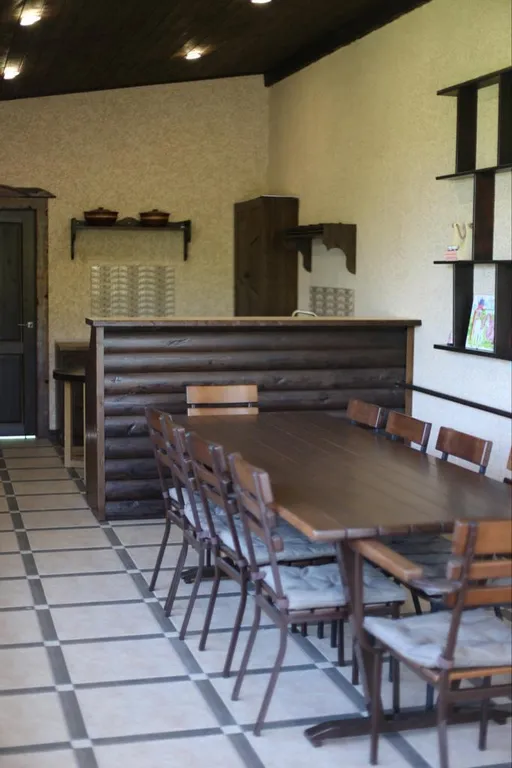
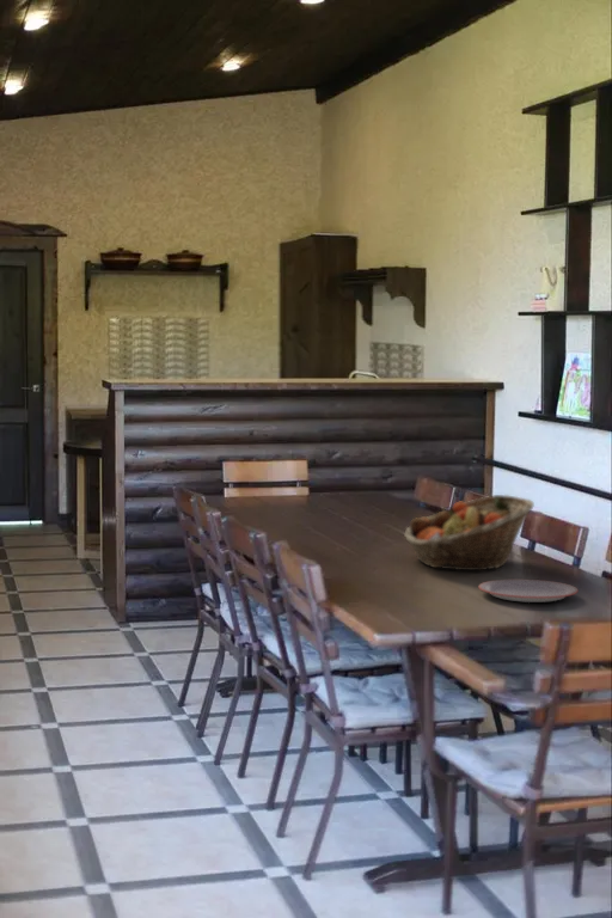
+ fruit basket [403,494,536,573]
+ plate [477,579,579,604]
